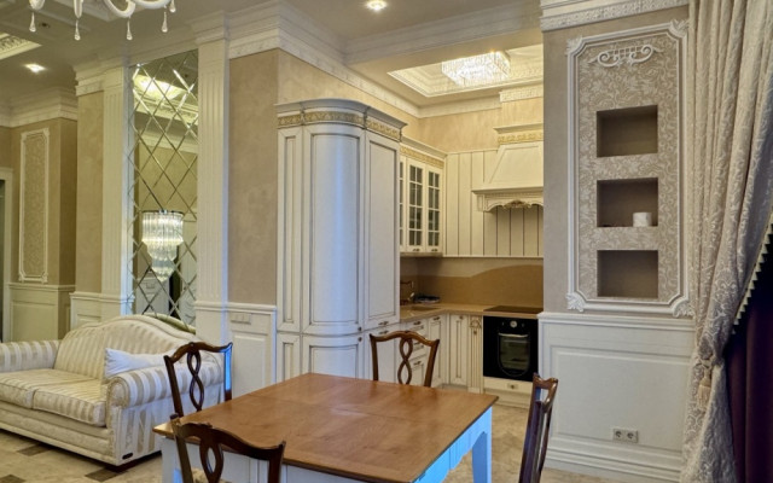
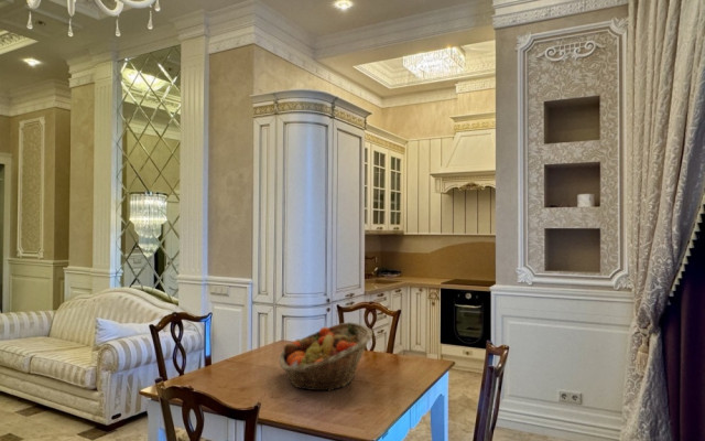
+ fruit basket [279,321,373,392]
